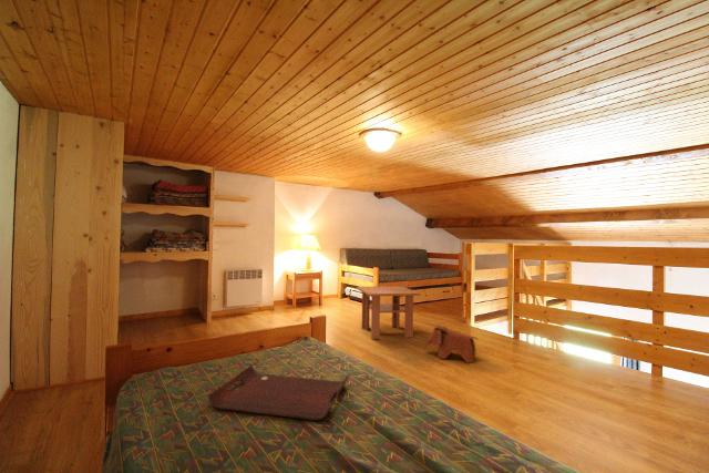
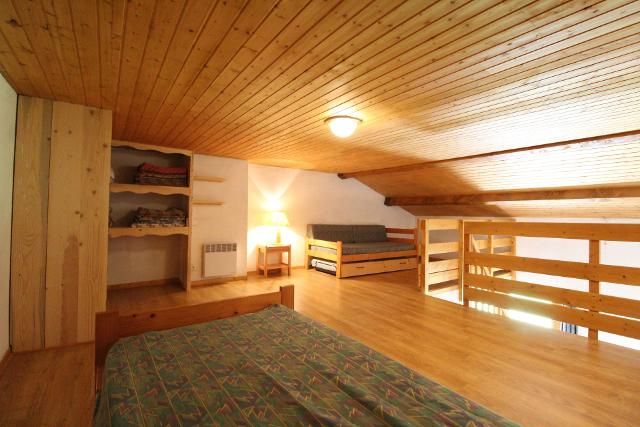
- toy elephant [423,325,480,364]
- serving tray [207,364,350,421]
- coffee table [356,285,422,340]
